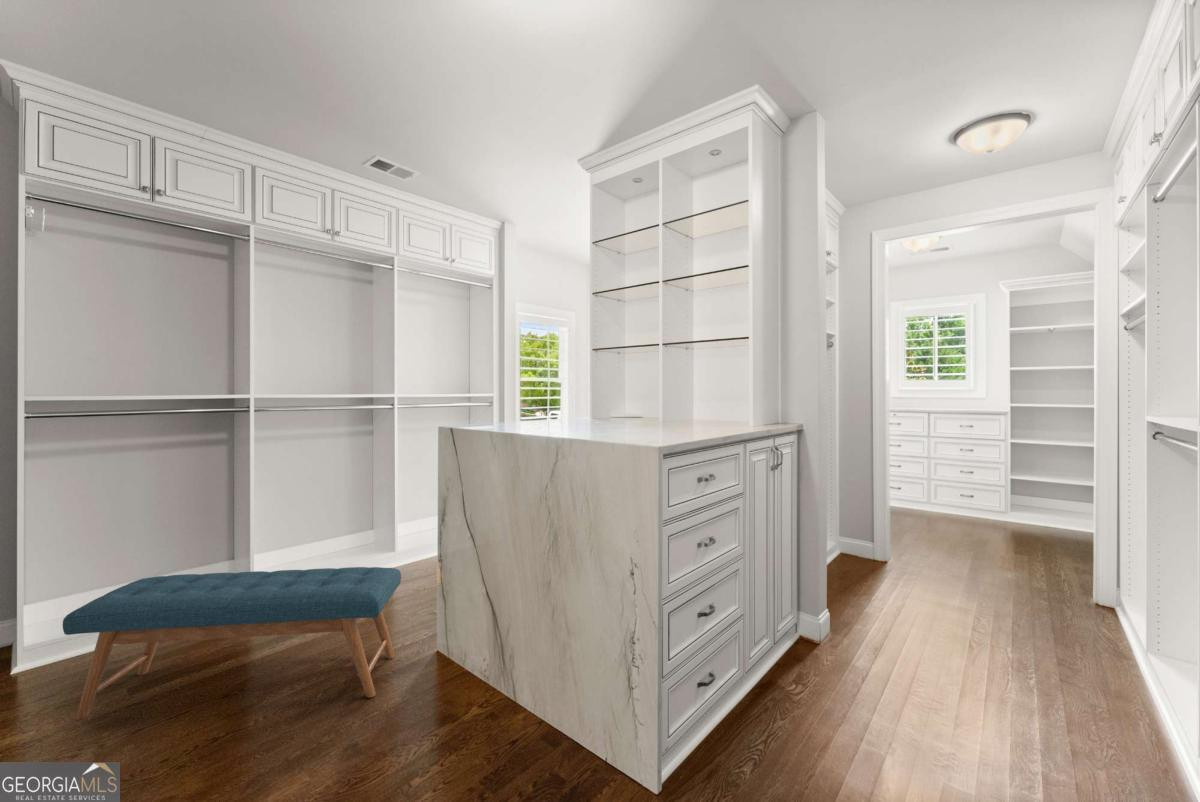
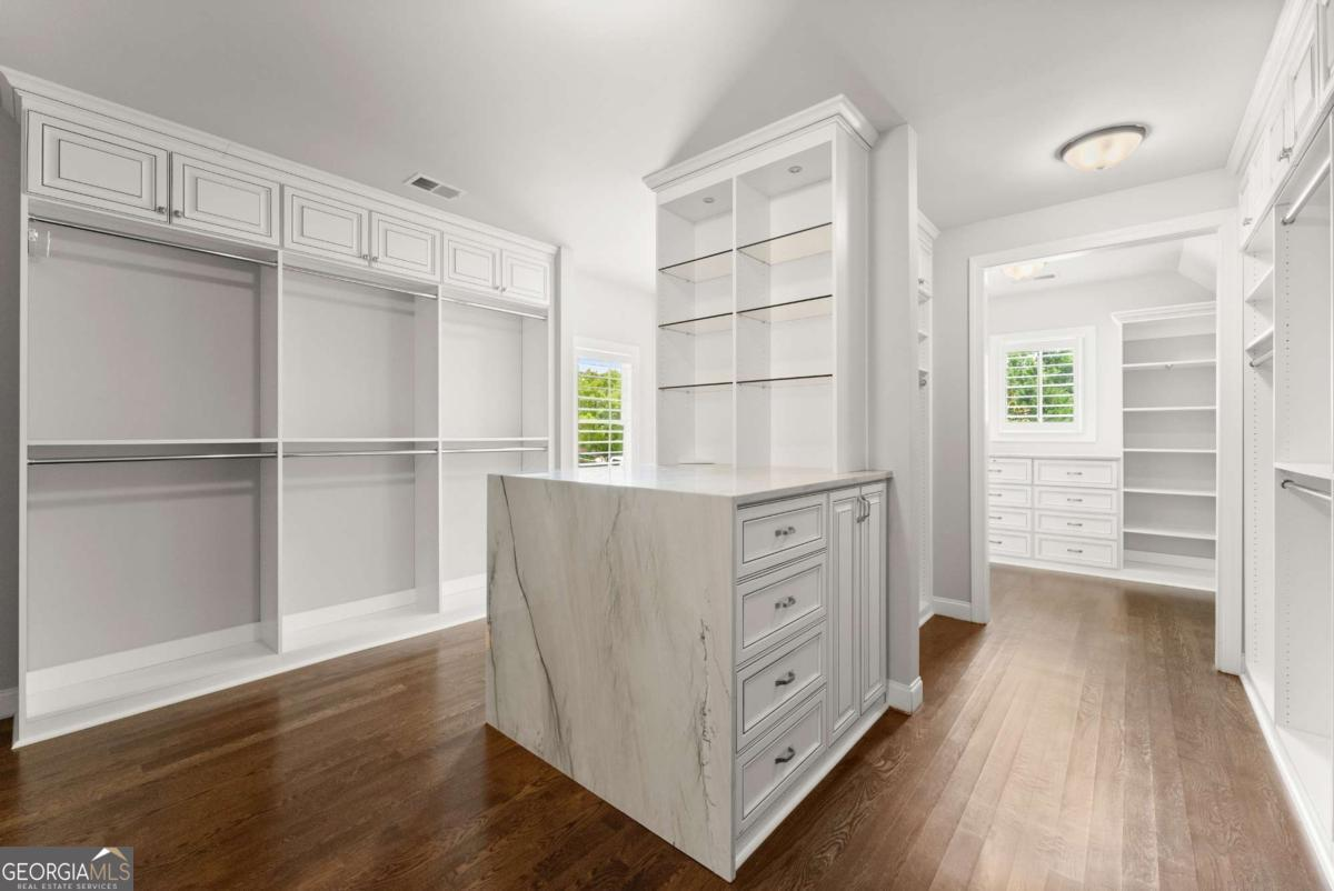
- bench [62,566,402,721]
